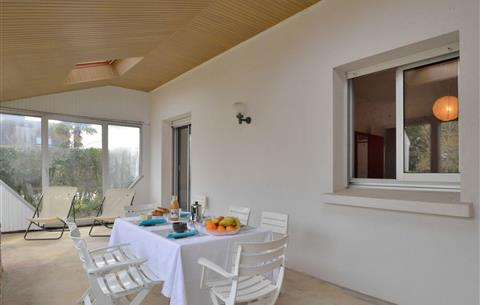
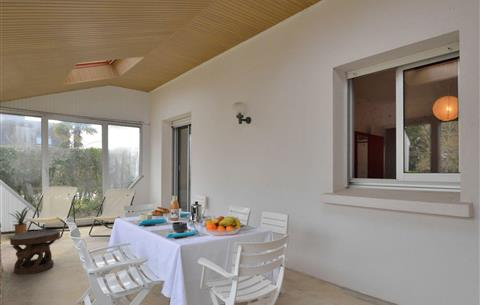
+ side table [9,229,61,276]
+ house plant [8,205,33,236]
